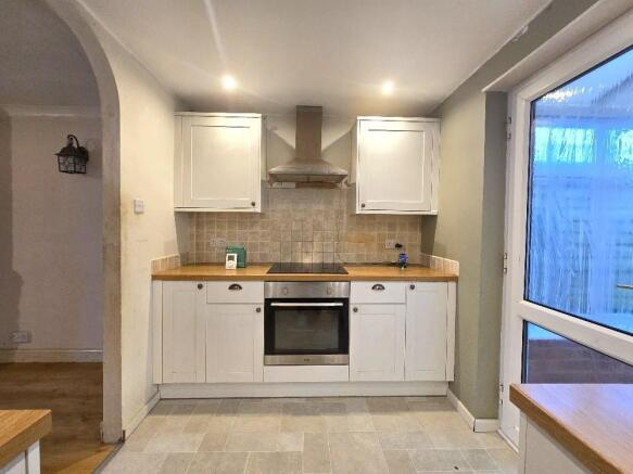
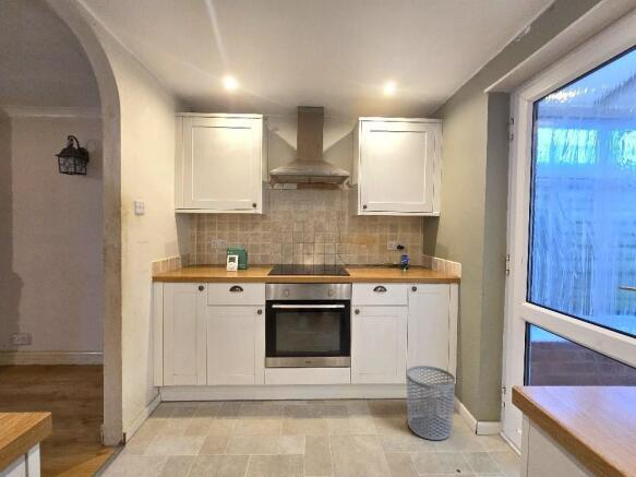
+ waste bin [406,365,456,441]
